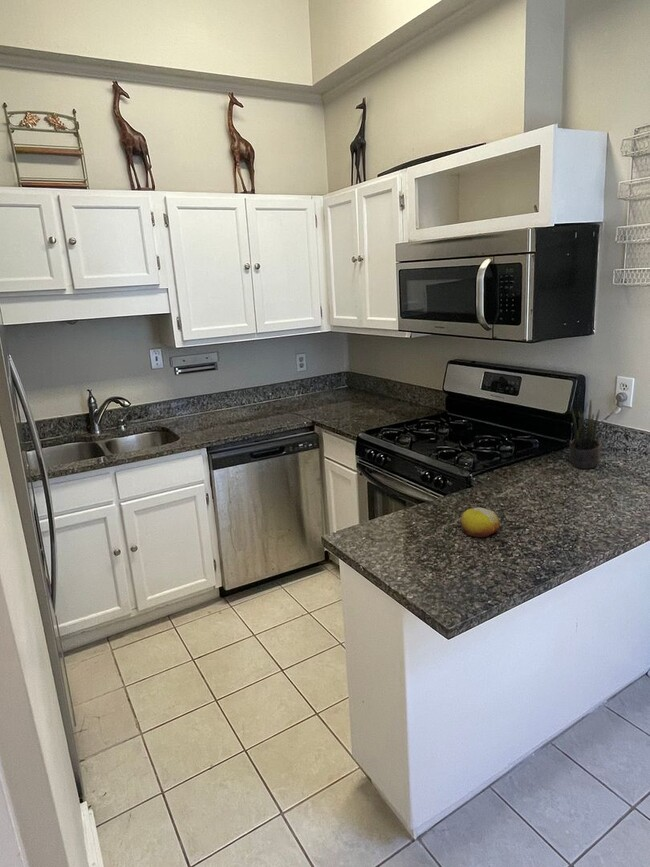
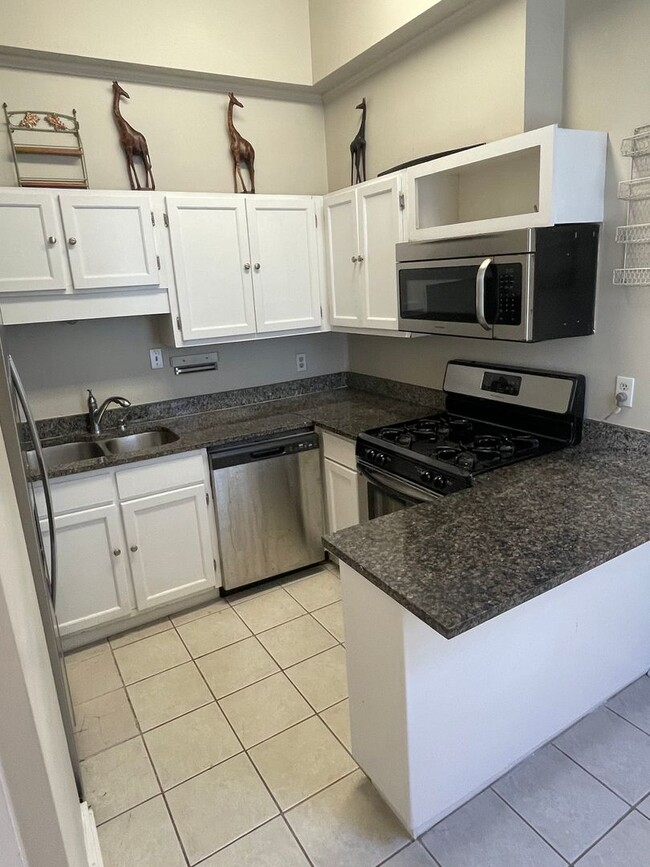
- fruit [460,507,501,538]
- potted plant [568,398,601,470]
